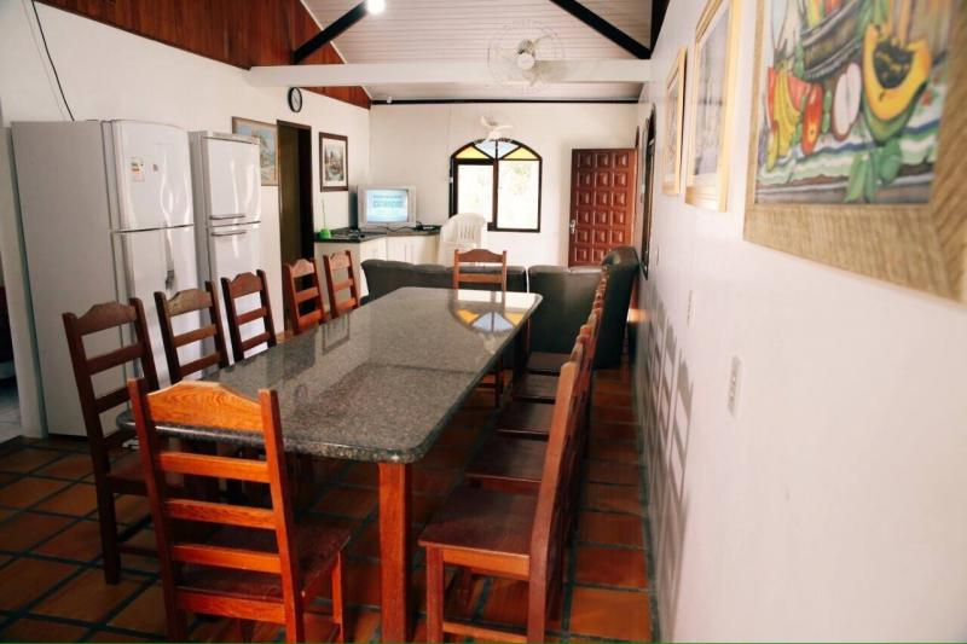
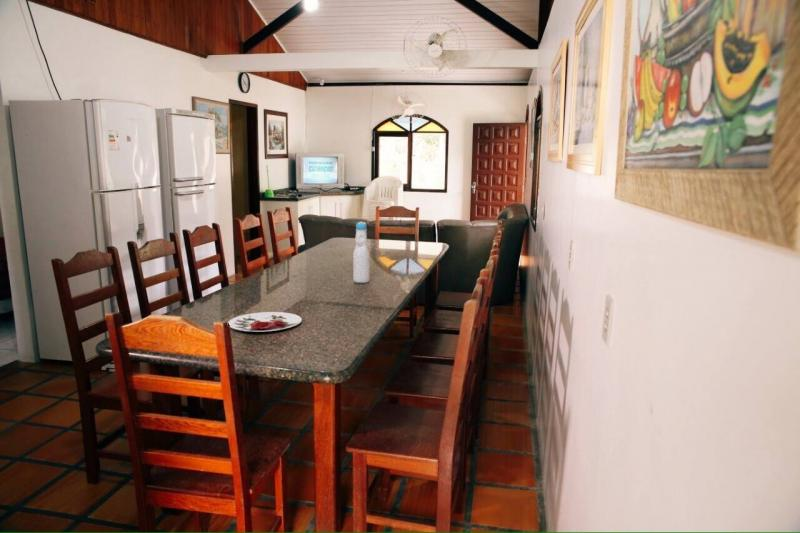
+ plate [227,311,303,333]
+ bottle [352,221,371,284]
